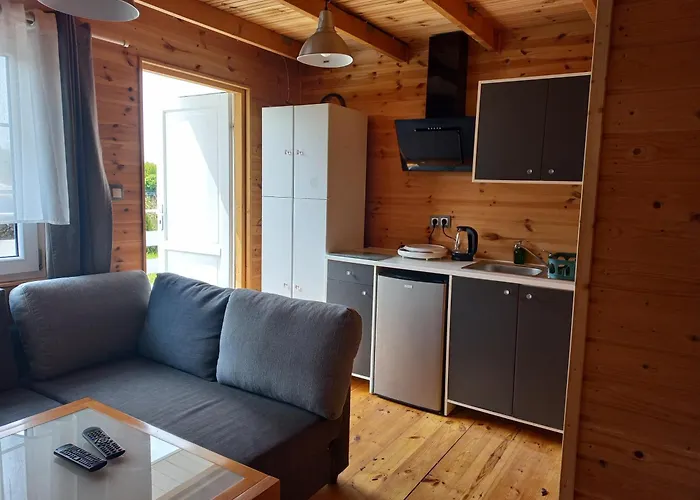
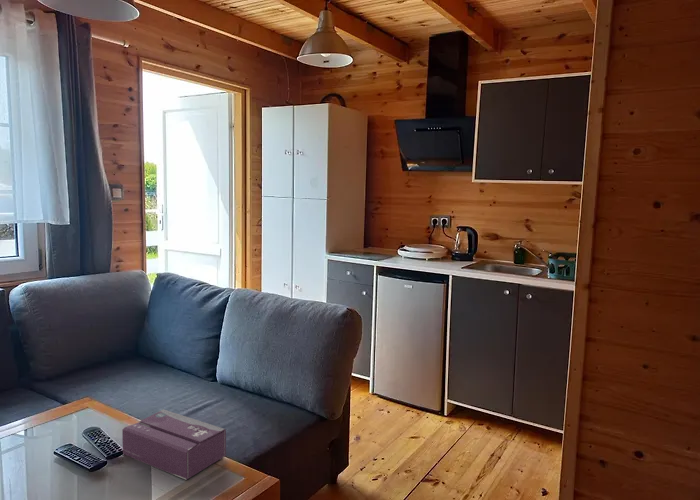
+ tissue box [121,408,227,481]
